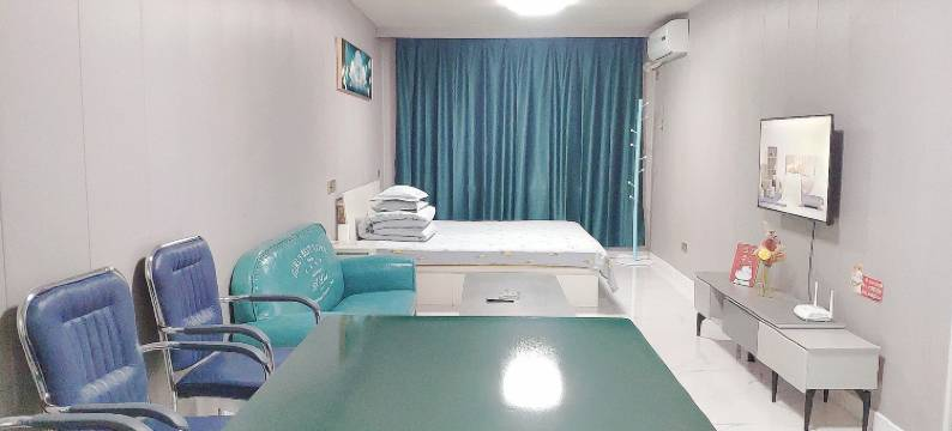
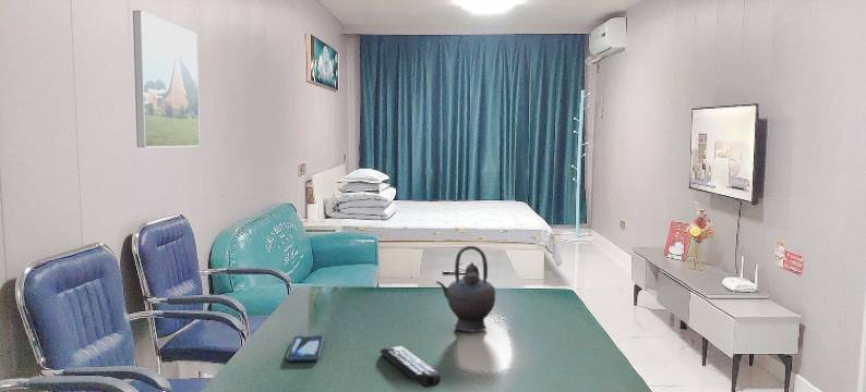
+ smartphone [286,334,325,362]
+ teapot [435,245,496,333]
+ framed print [132,10,201,148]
+ remote control [380,345,442,389]
